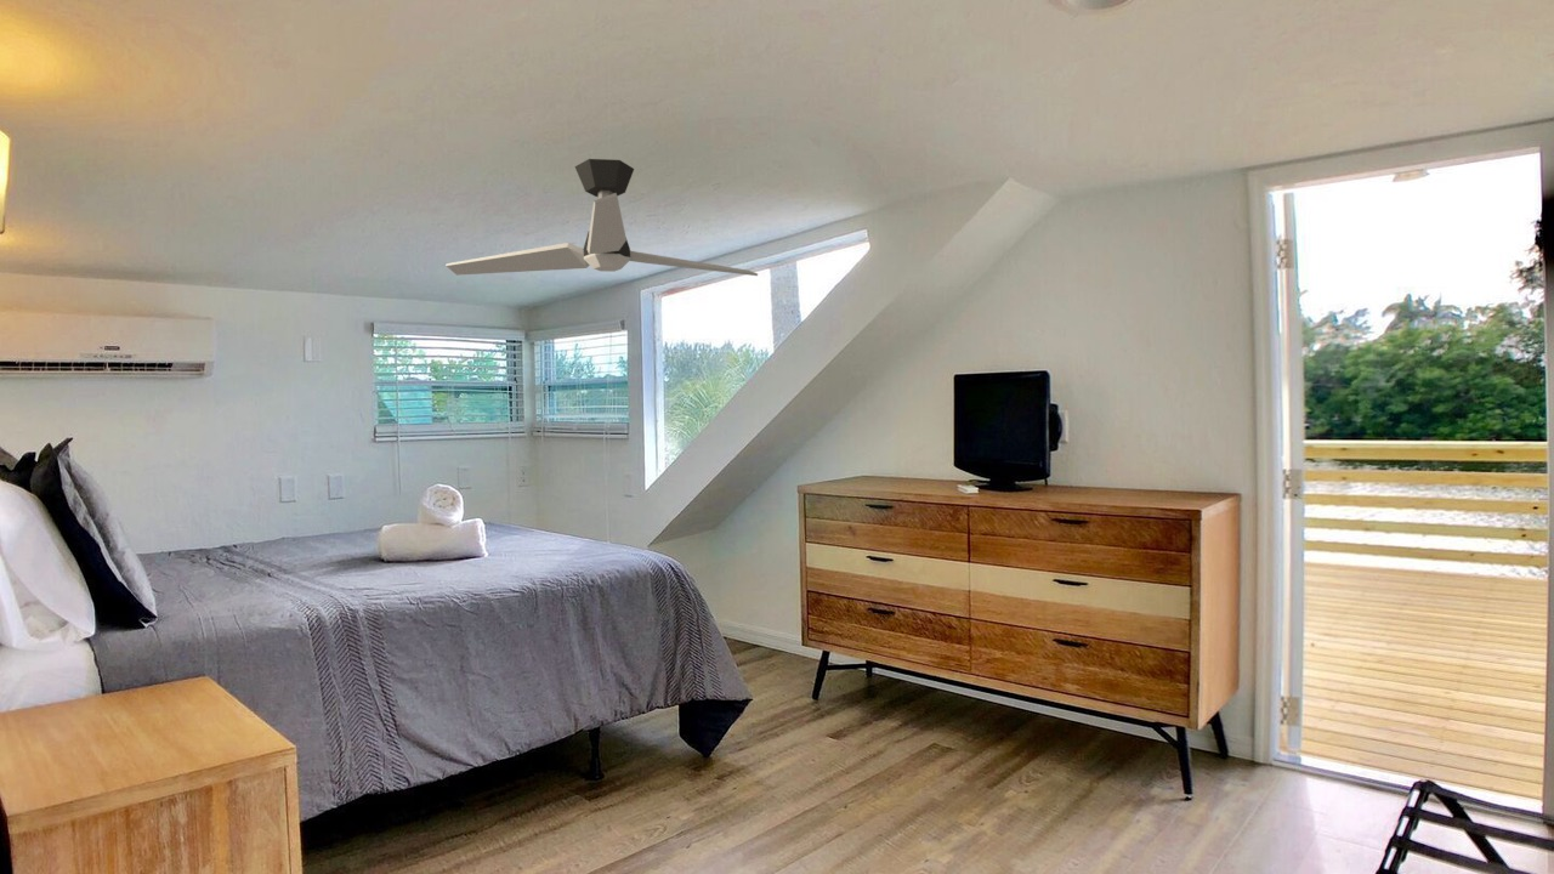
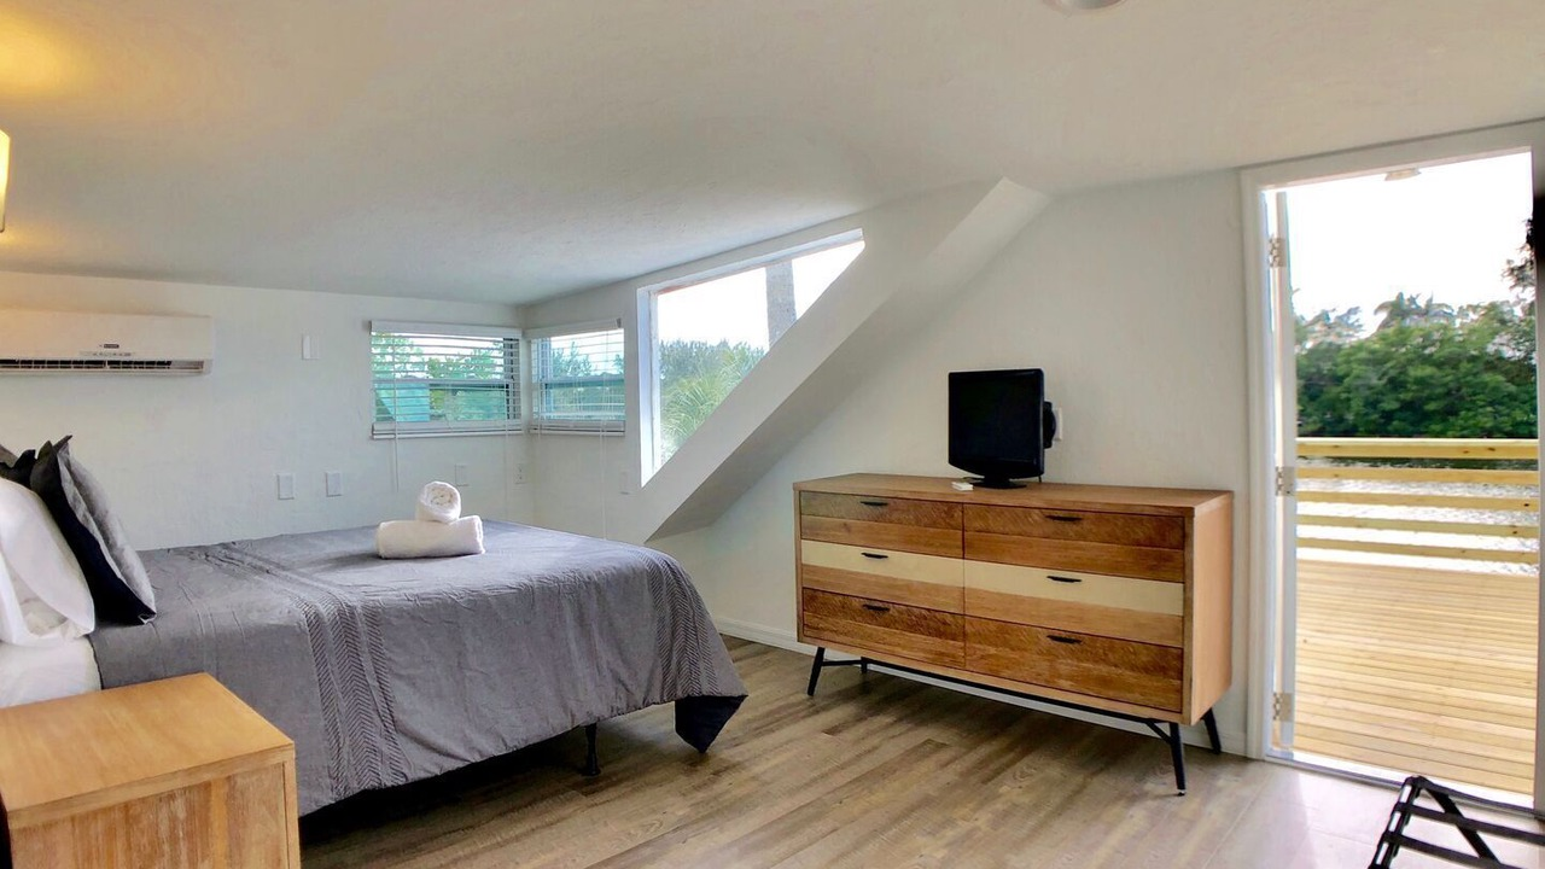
- ceiling fan [444,158,759,277]
